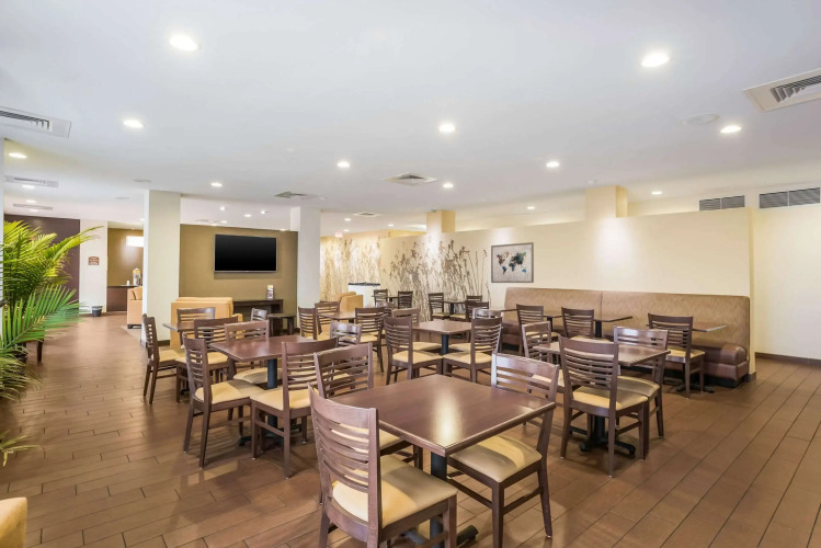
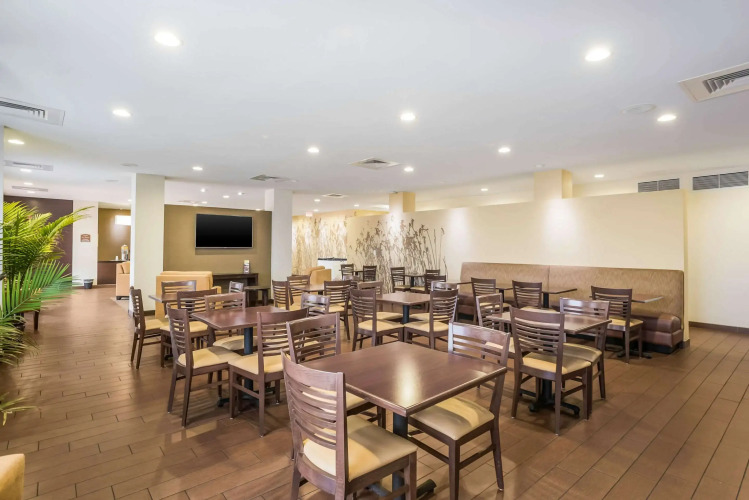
- wall art [490,241,535,284]
